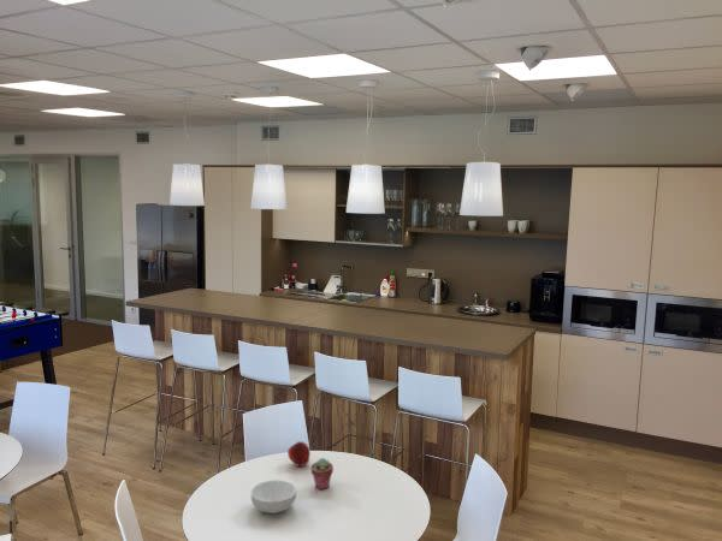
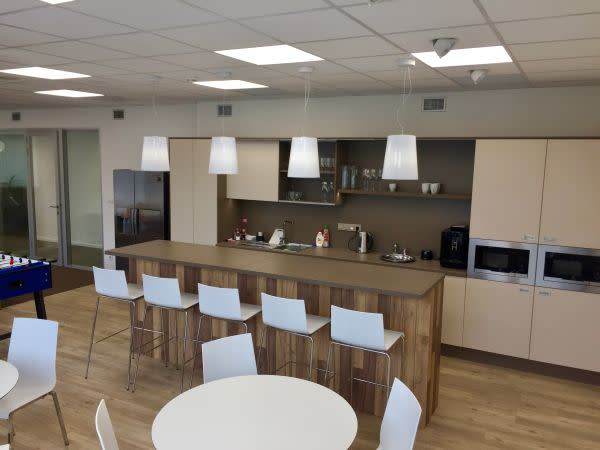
- cereal bowl [249,480,297,515]
- potted succulent [309,457,335,491]
- apple [286,440,312,468]
